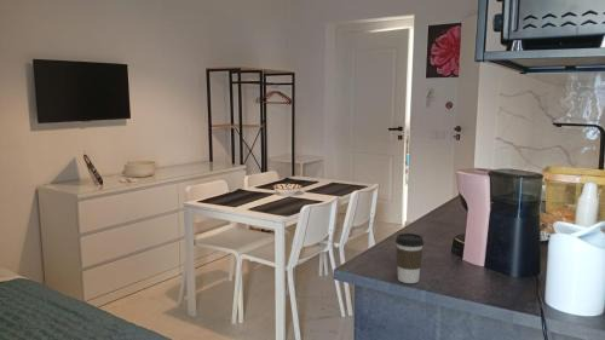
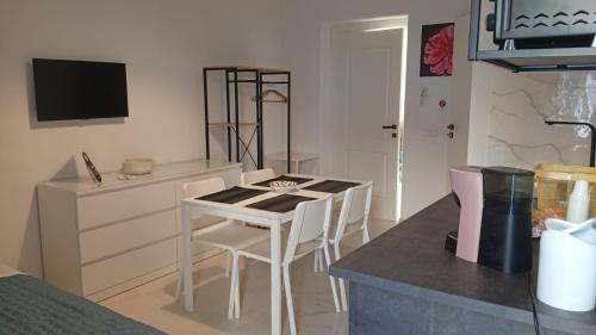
- coffee cup [394,232,425,284]
